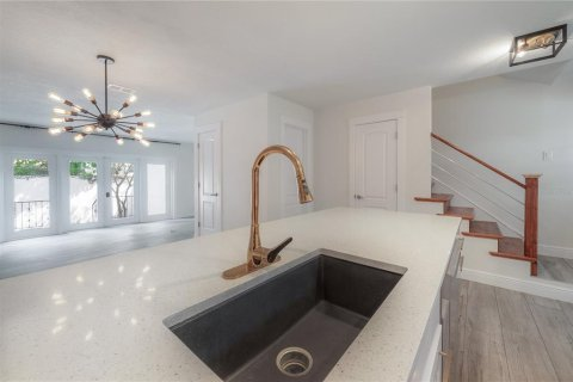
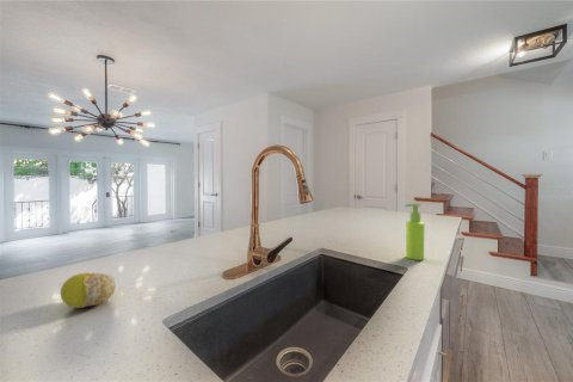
+ soap dispenser [403,203,425,261]
+ fruit [60,272,117,309]
